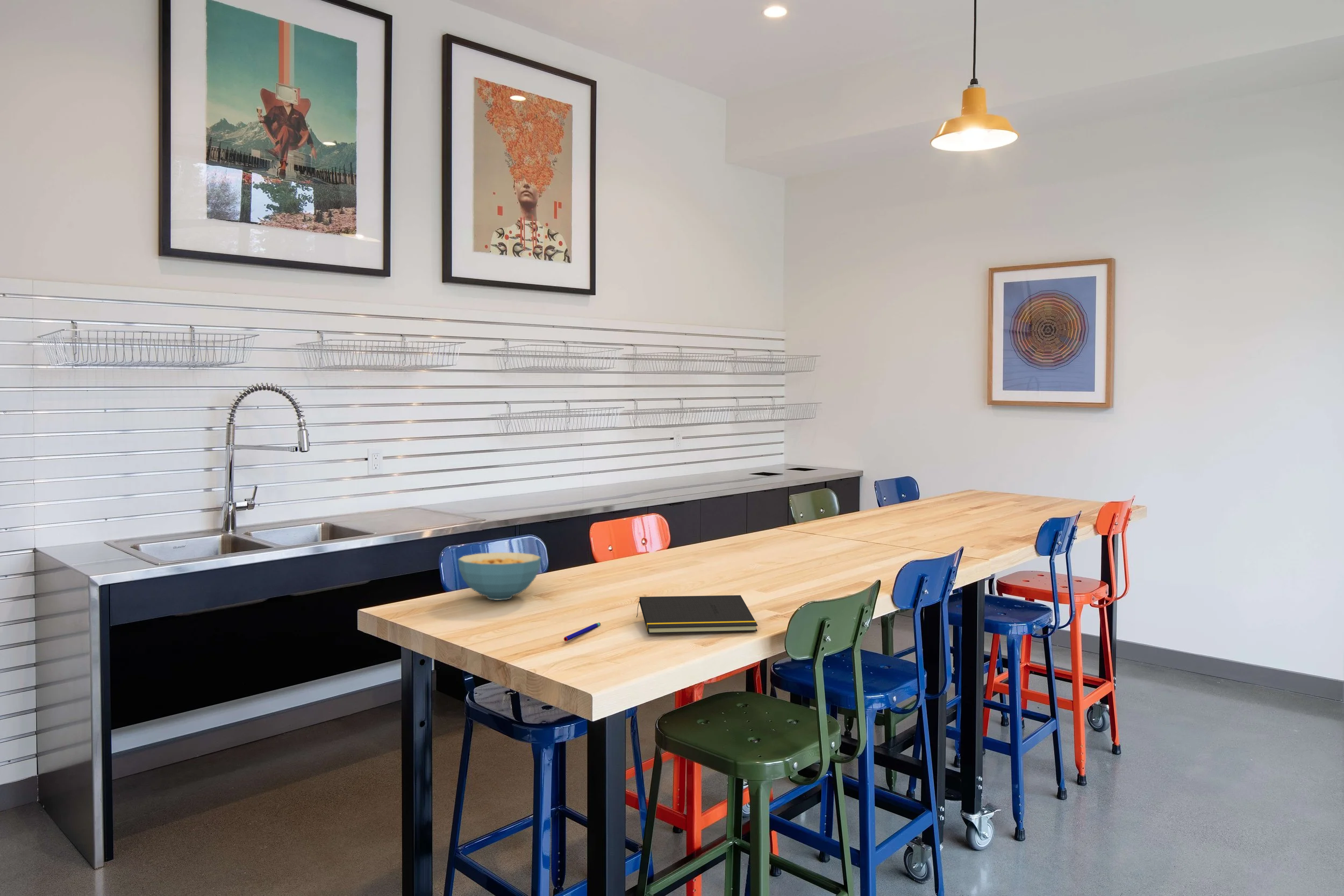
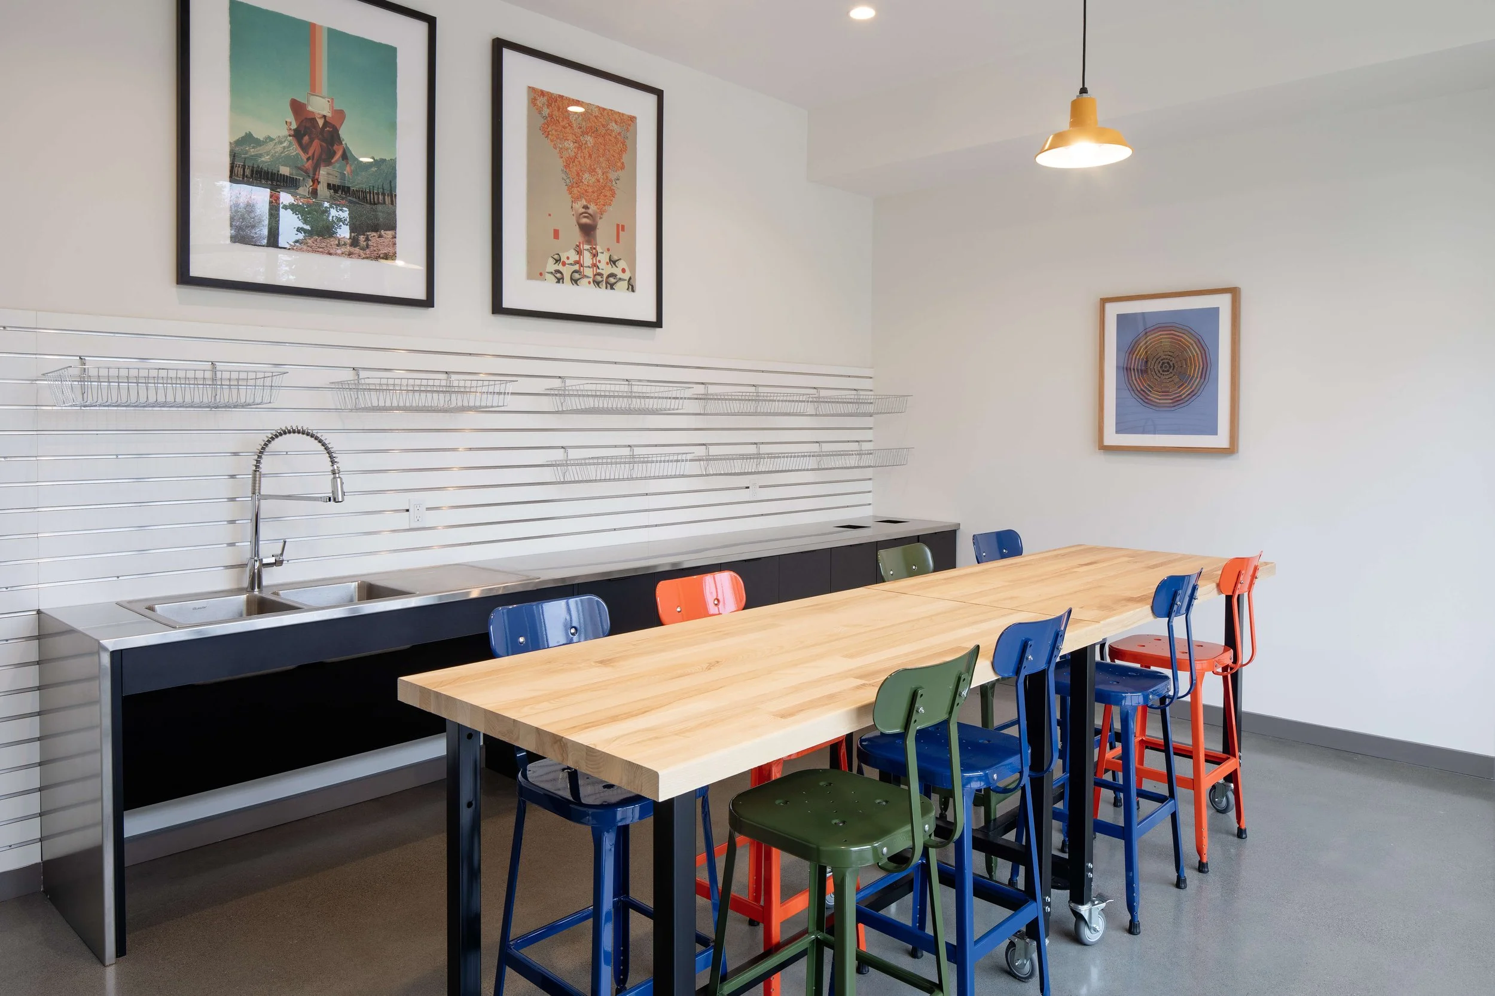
- pen [563,622,601,642]
- cereal bowl [457,552,542,601]
- notepad [636,594,758,634]
